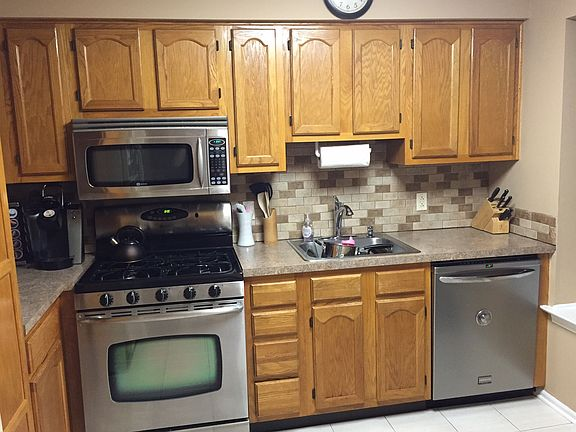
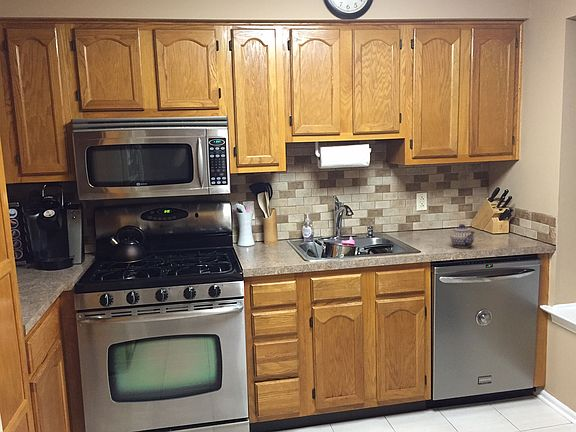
+ teapot [449,223,476,248]
